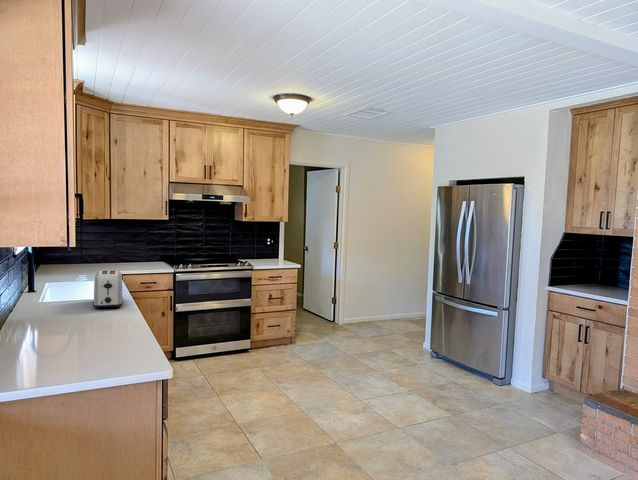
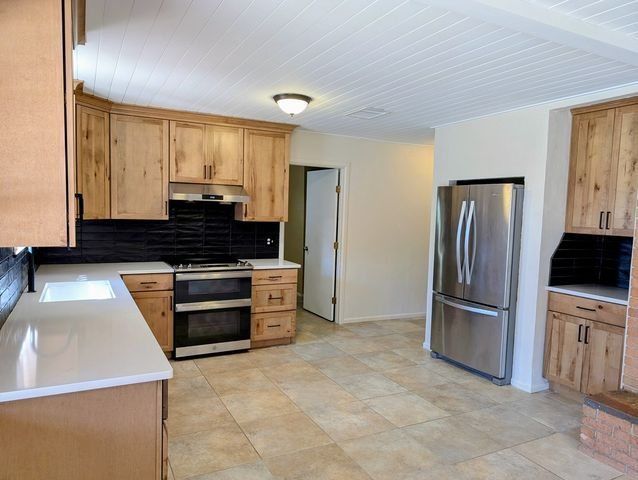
- toaster [92,270,124,310]
